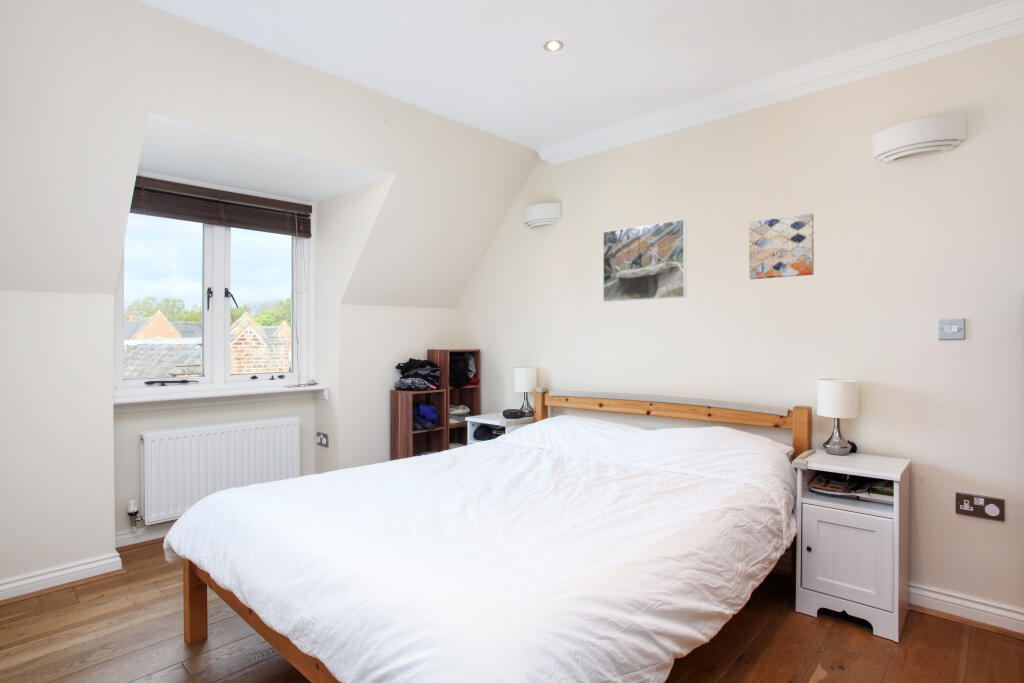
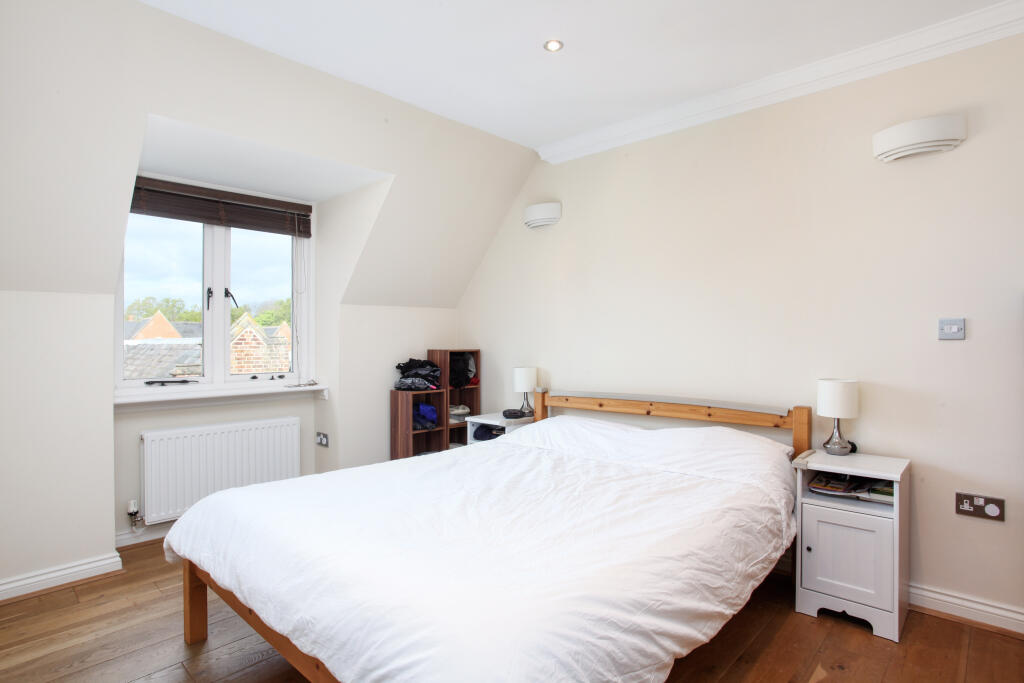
- wall art [748,213,815,280]
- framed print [602,218,687,303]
